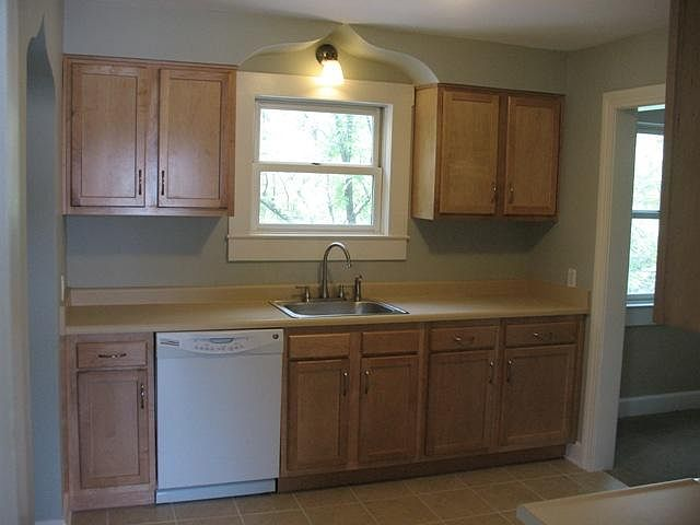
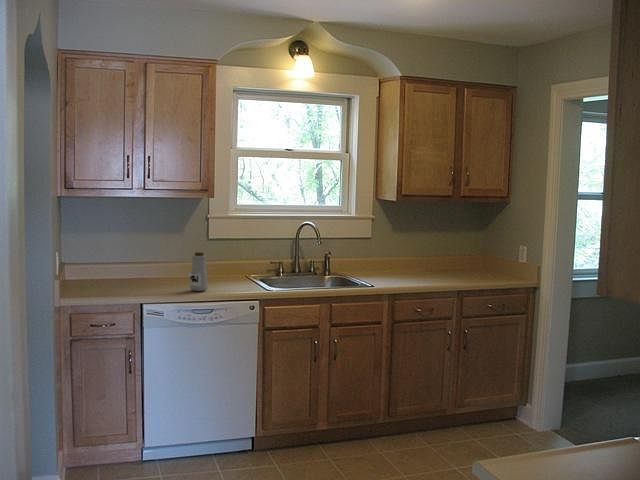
+ bottle [187,251,208,292]
